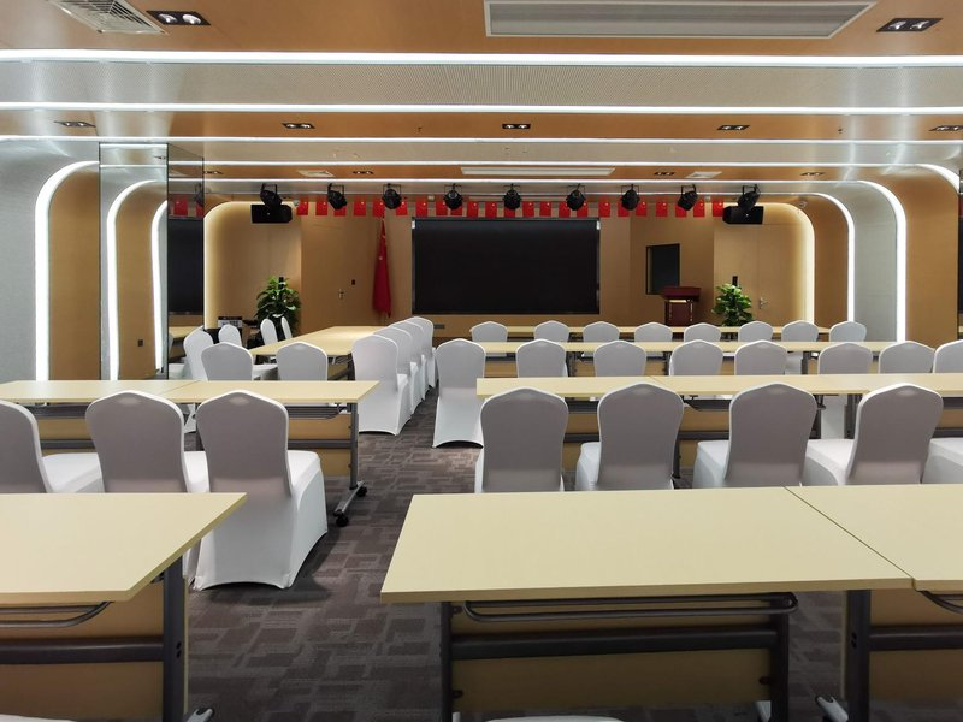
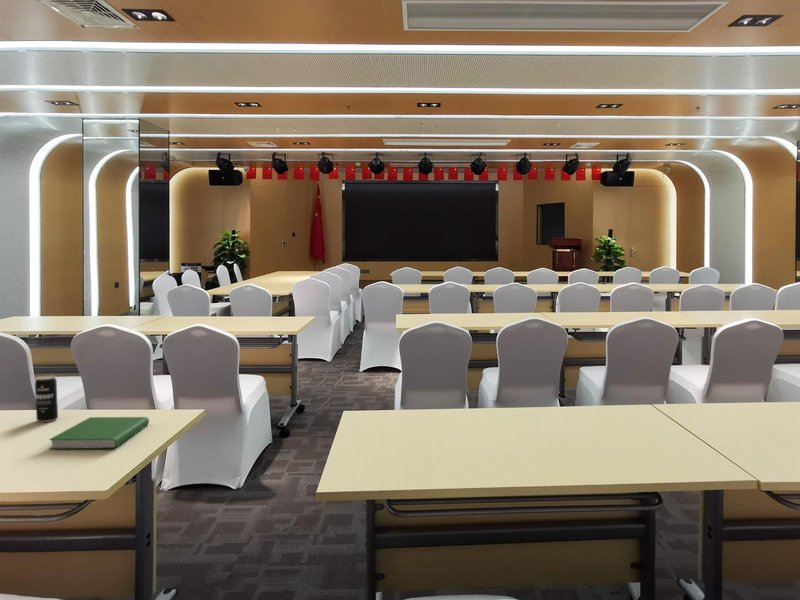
+ hardcover book [48,416,150,450]
+ beverage can [34,375,59,423]
